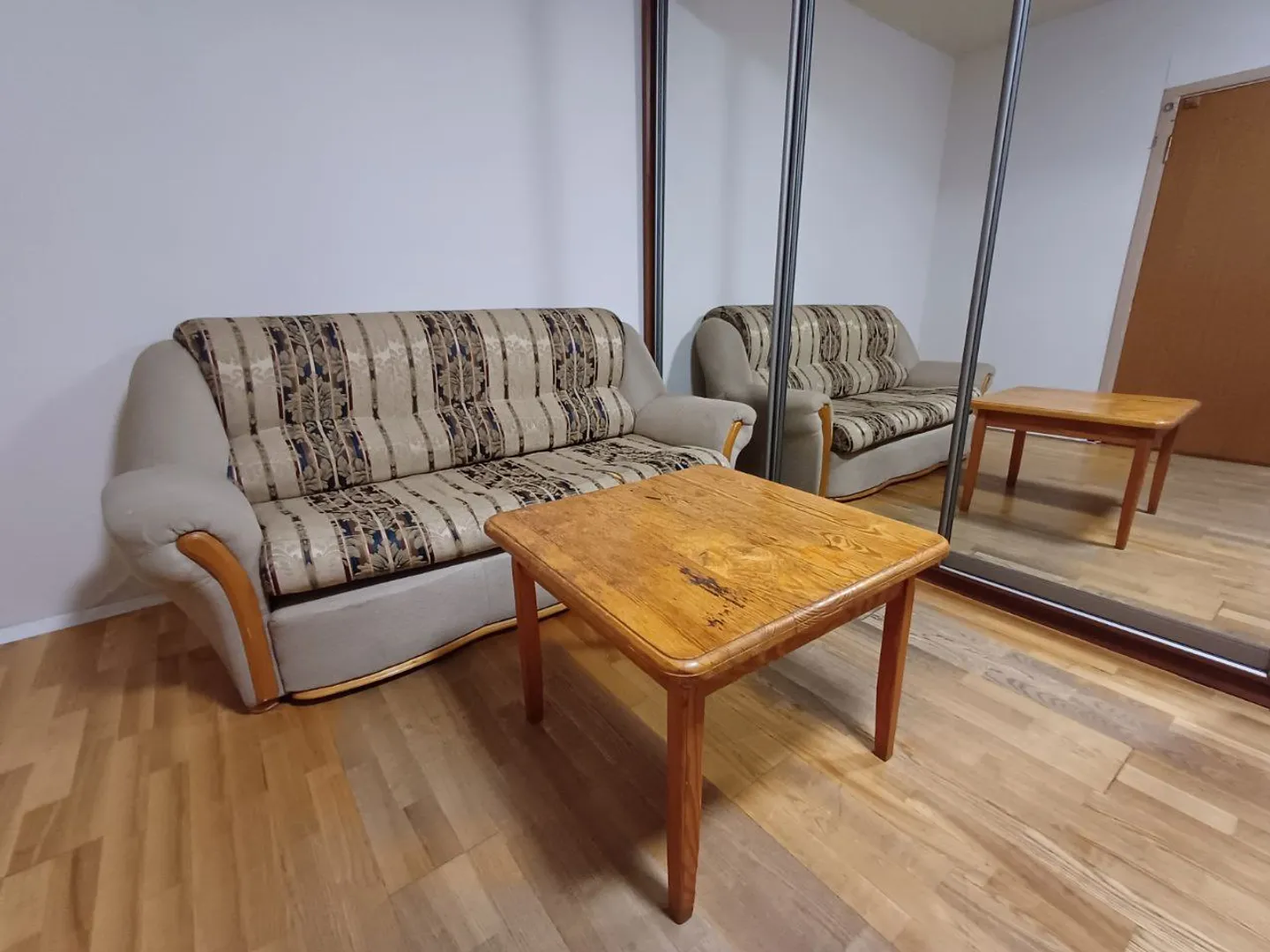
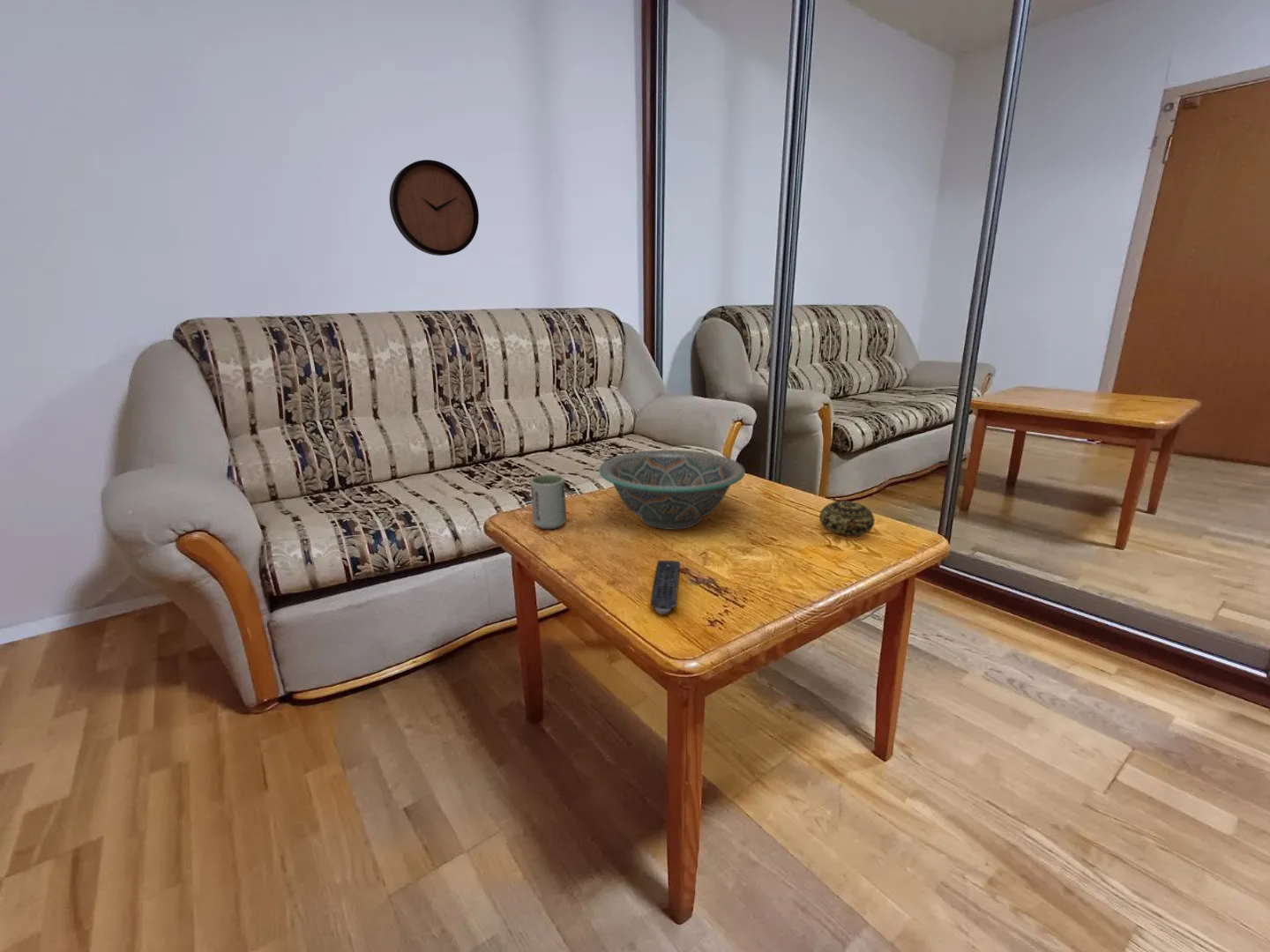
+ decorative bowl [598,450,746,531]
+ remote control [650,560,681,615]
+ decorative ball [818,500,876,539]
+ clock [389,159,480,257]
+ cup [530,473,567,530]
